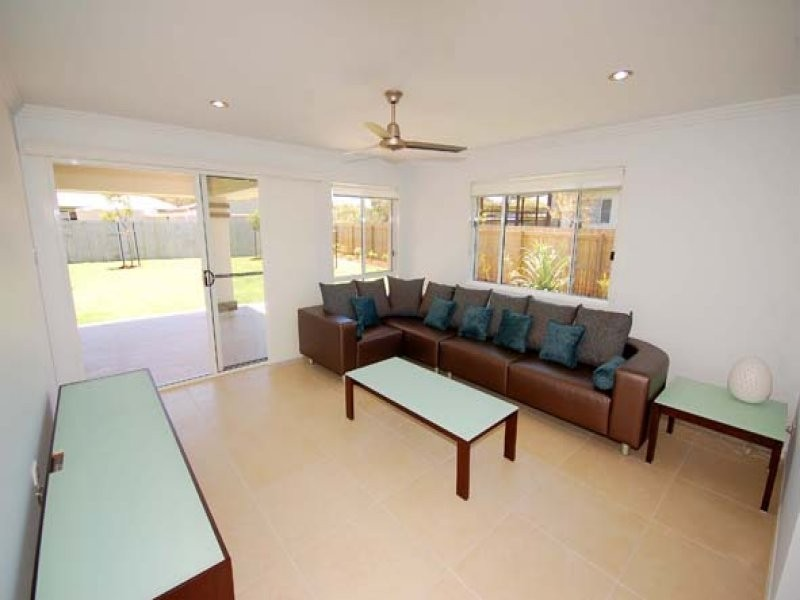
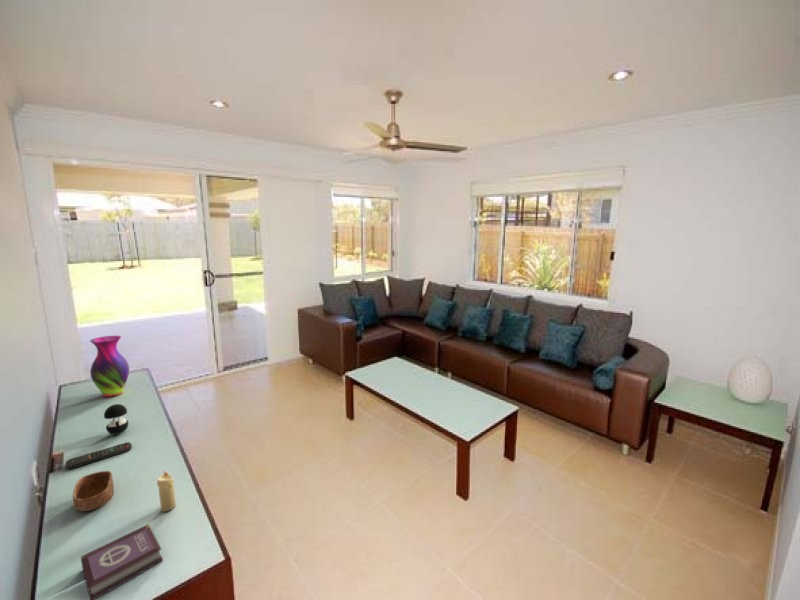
+ speaker [103,403,129,436]
+ book [80,523,164,600]
+ remote control [64,441,133,470]
+ candle [156,470,177,513]
+ bowl [72,470,115,512]
+ vase [89,335,130,398]
